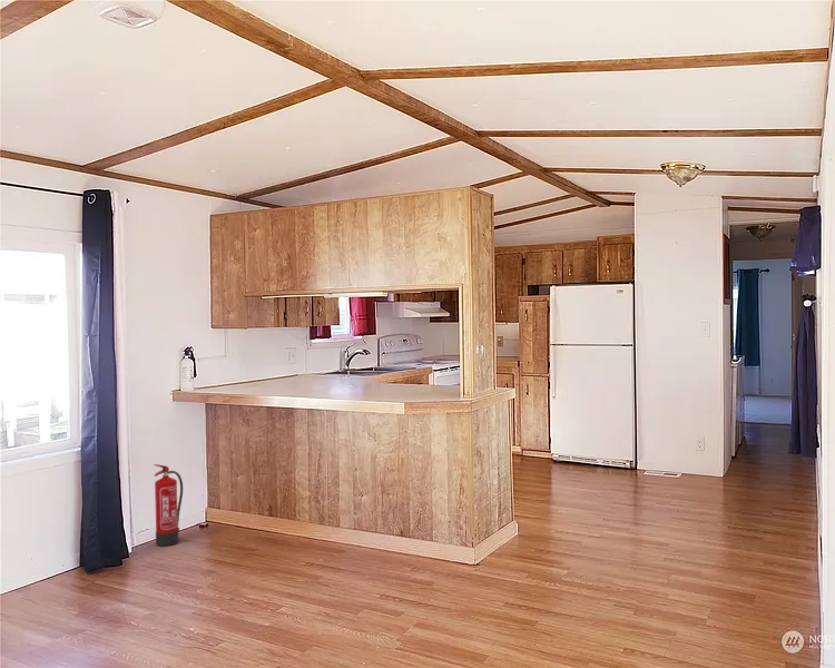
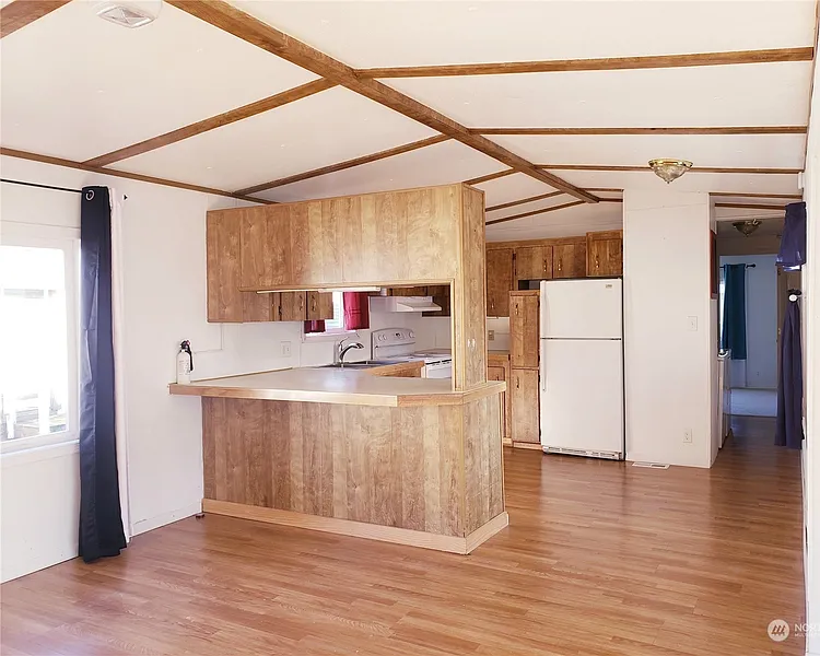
- fire extinguisher [153,463,184,547]
